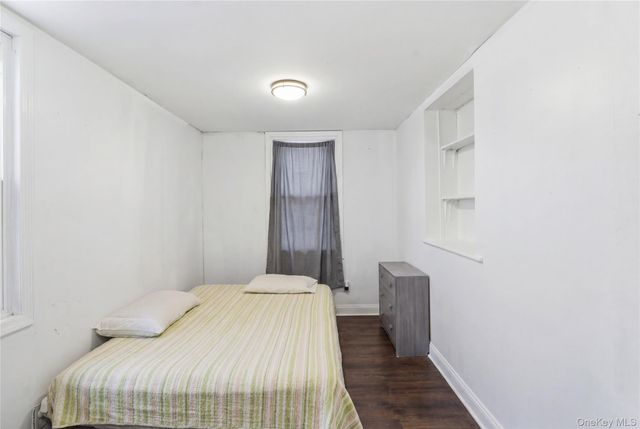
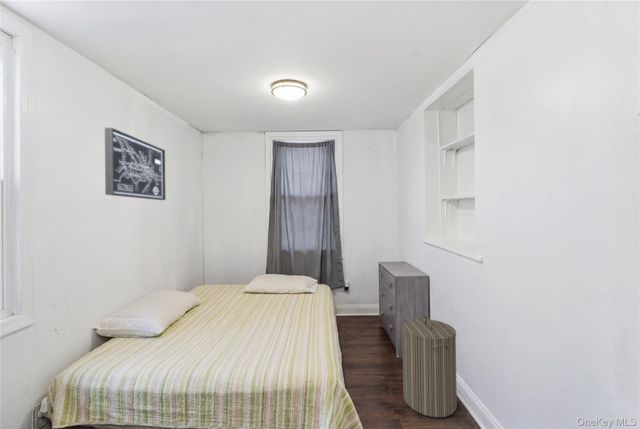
+ wall art [104,127,167,201]
+ laundry hamper [401,314,458,419]
